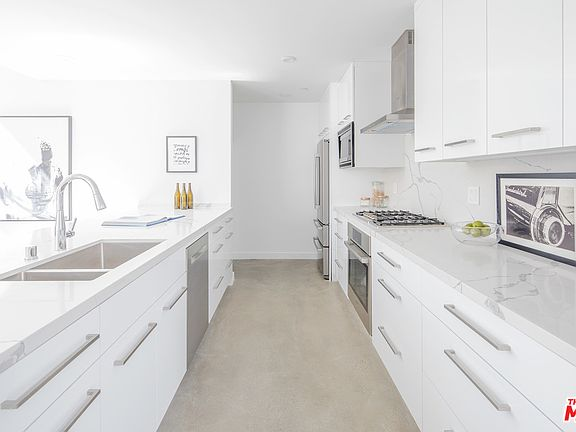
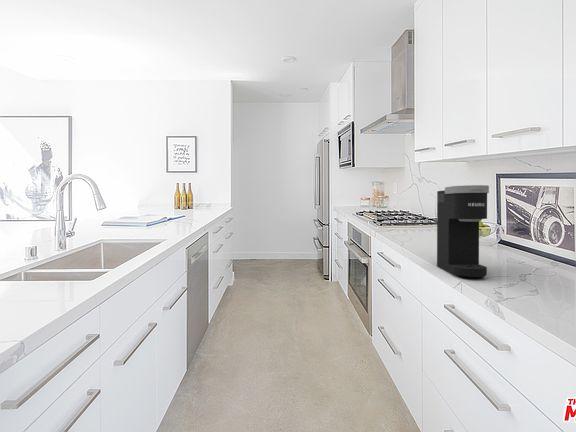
+ coffee maker [436,184,490,278]
